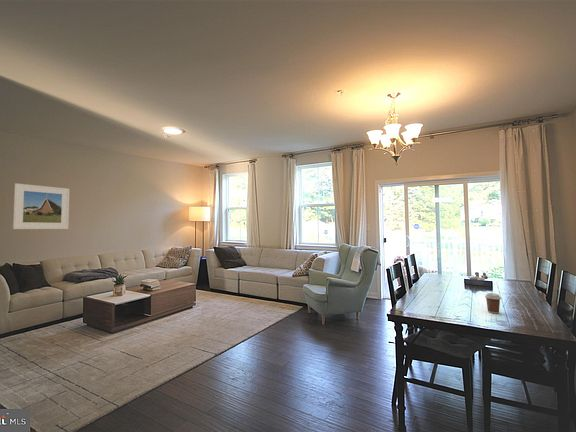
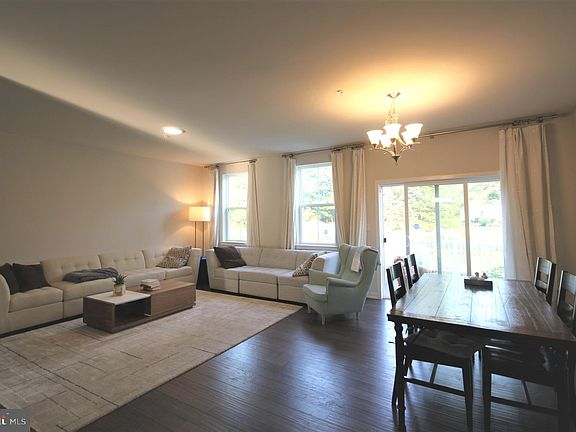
- coffee cup [484,292,502,314]
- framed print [12,182,70,230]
